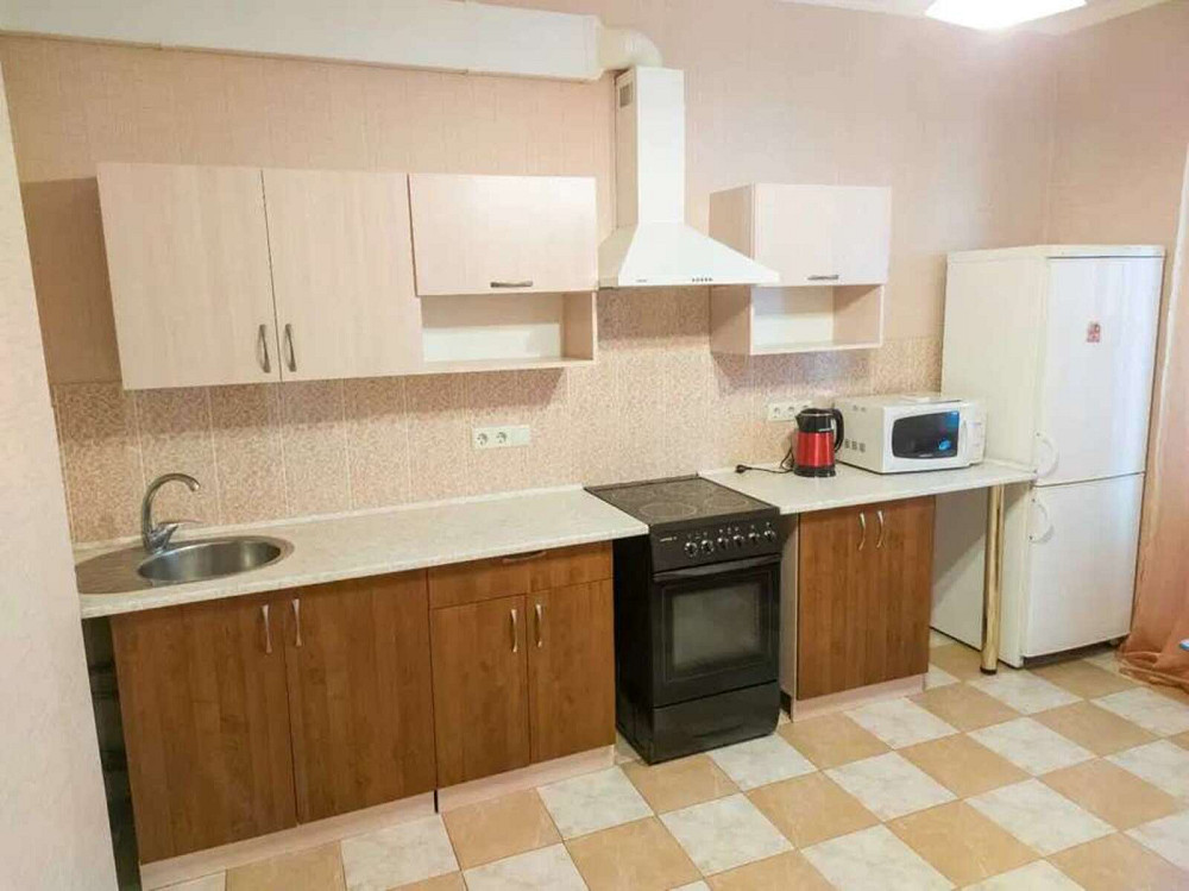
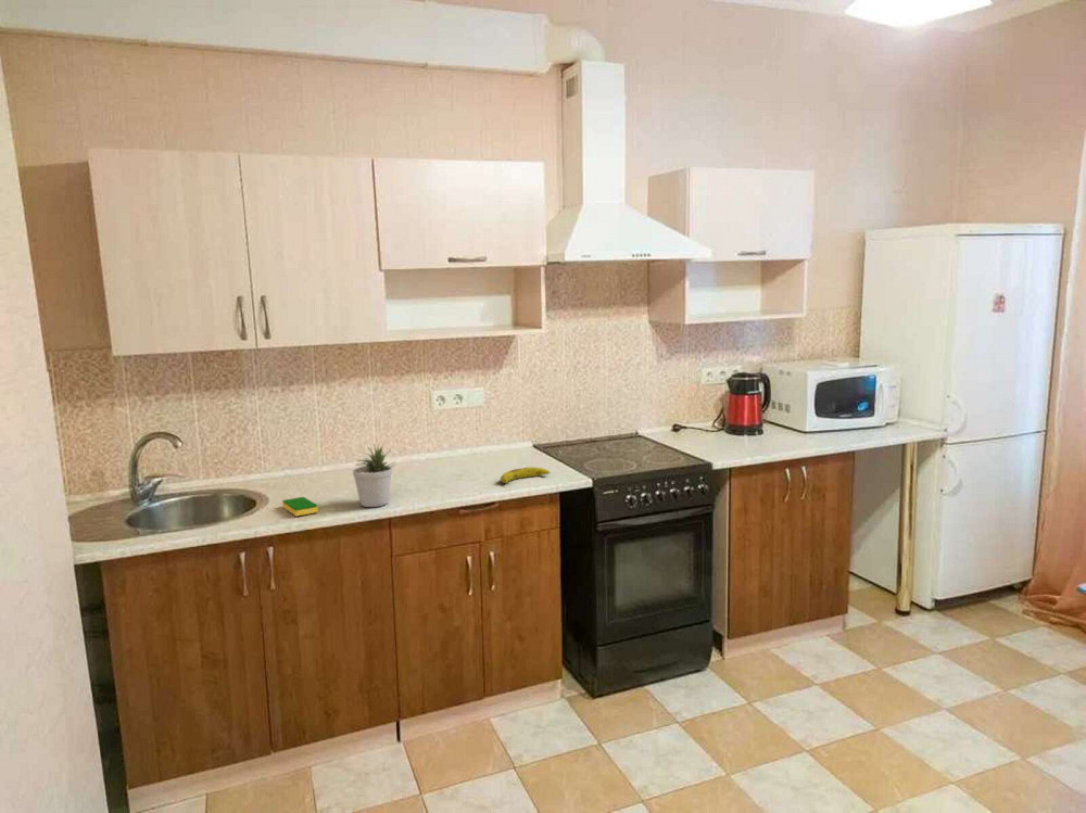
+ fruit [500,466,551,485]
+ dish sponge [281,496,319,517]
+ potted plant [352,442,396,508]
